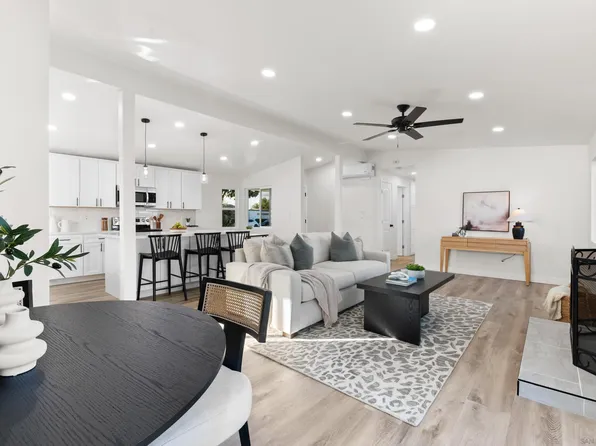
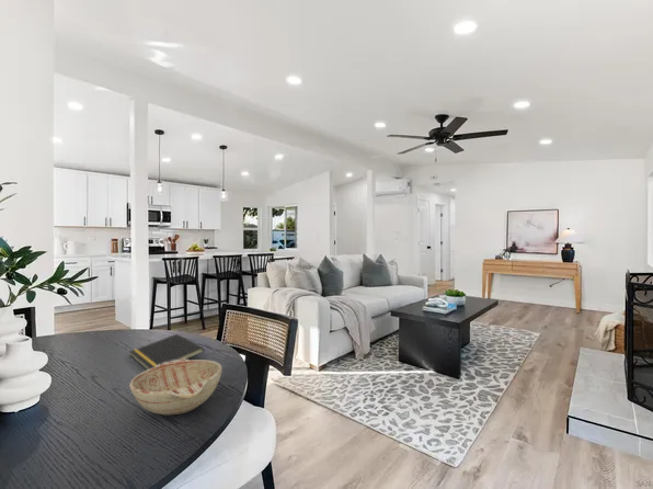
+ notepad [129,333,205,371]
+ decorative bowl [128,359,224,416]
